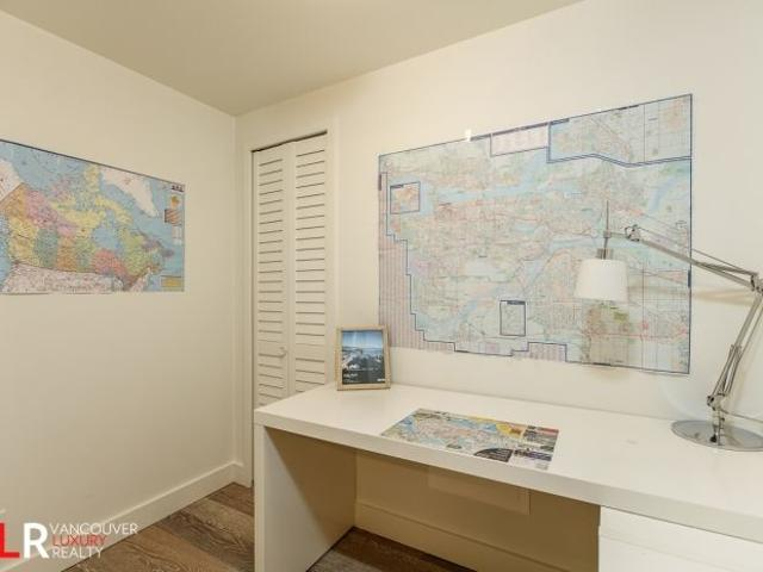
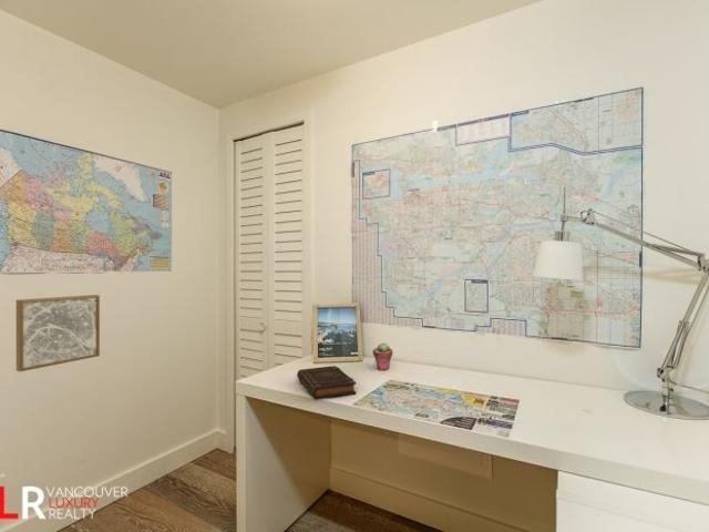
+ wall art [16,294,101,372]
+ potted succulent [372,341,393,371]
+ book [296,365,358,401]
